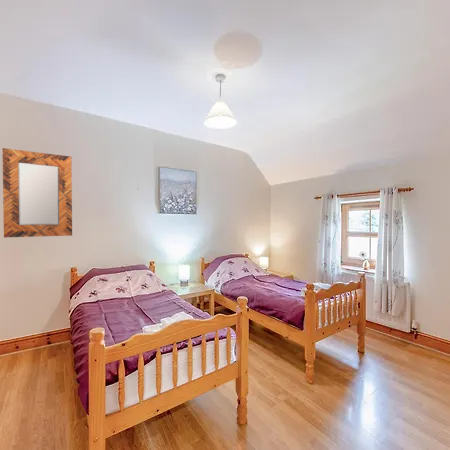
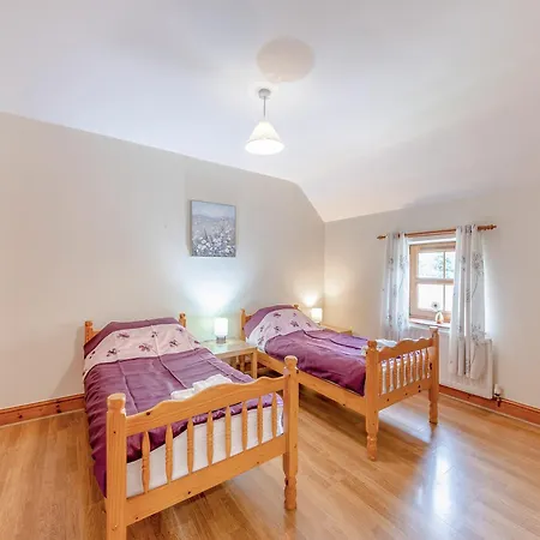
- home mirror [2,147,73,238]
